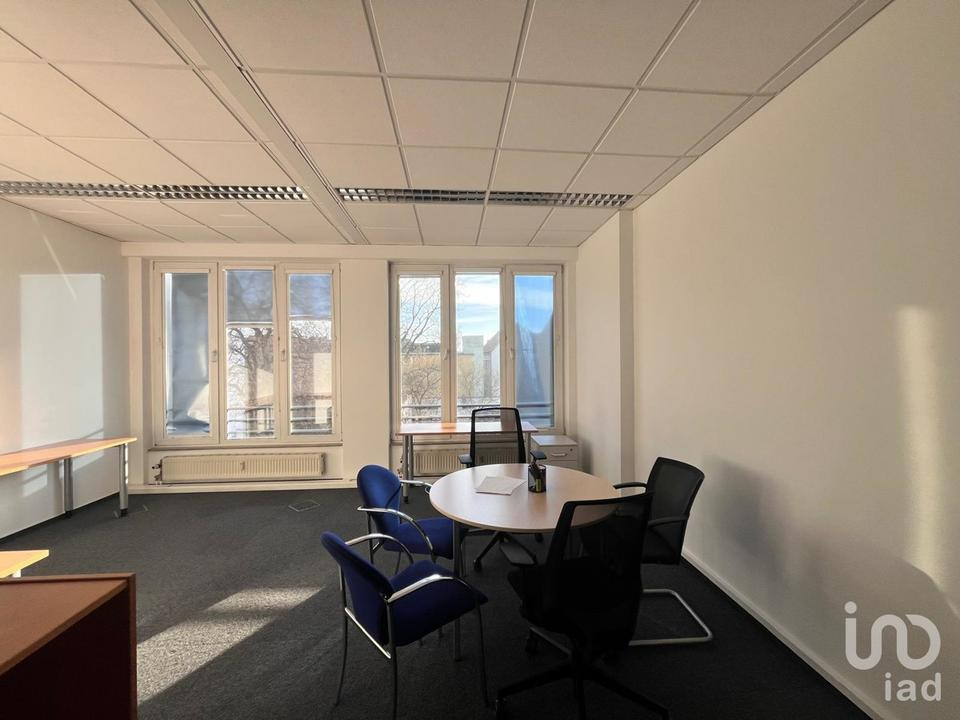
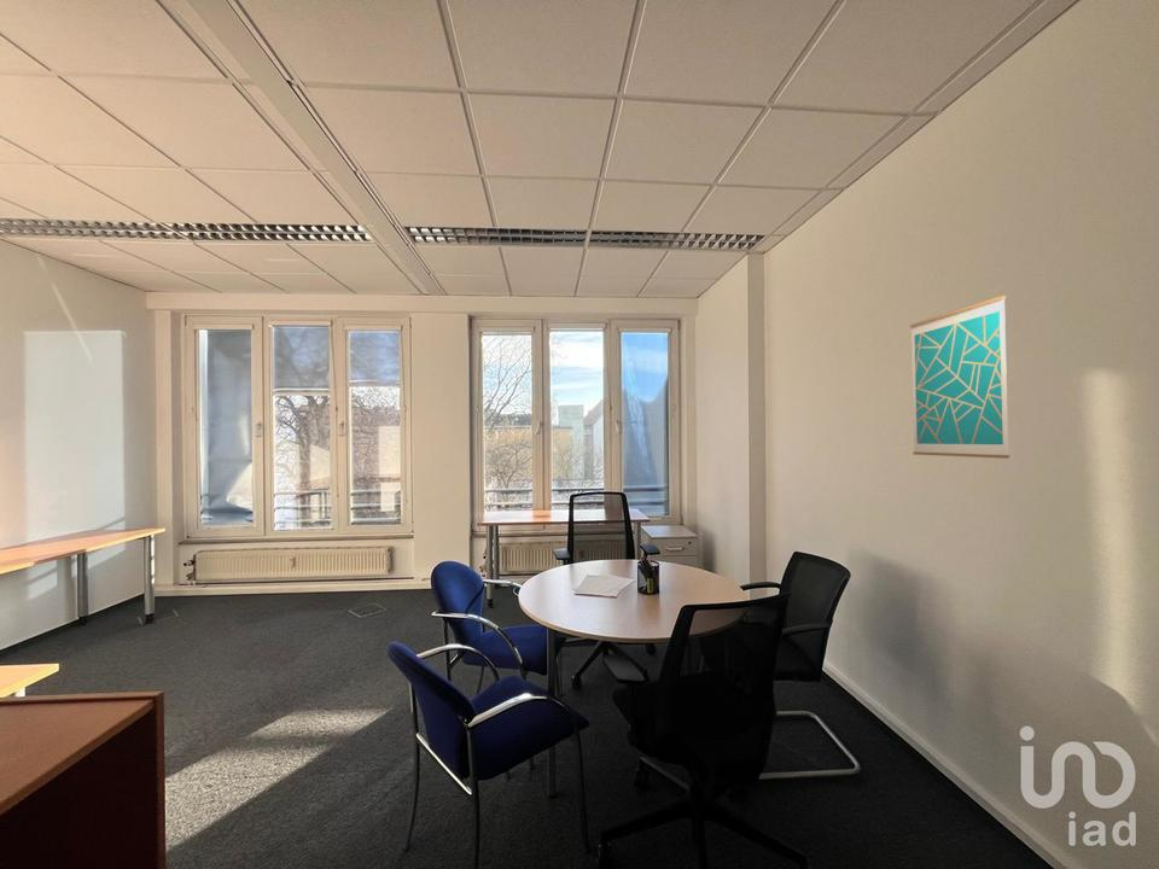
+ wall art [909,294,1011,460]
